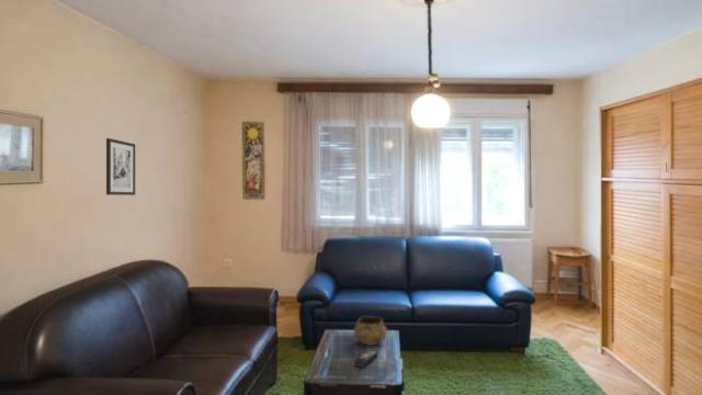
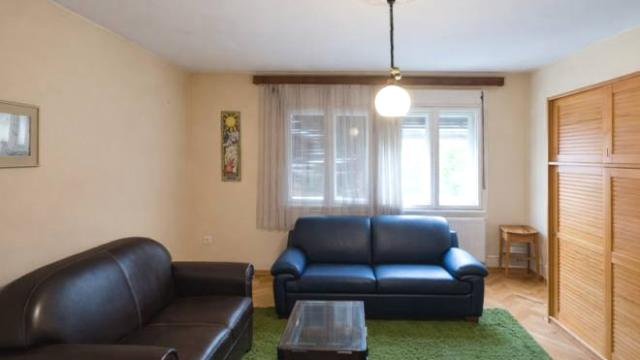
- remote control [354,349,380,369]
- wall art [105,137,136,196]
- decorative bowl [353,315,388,347]
